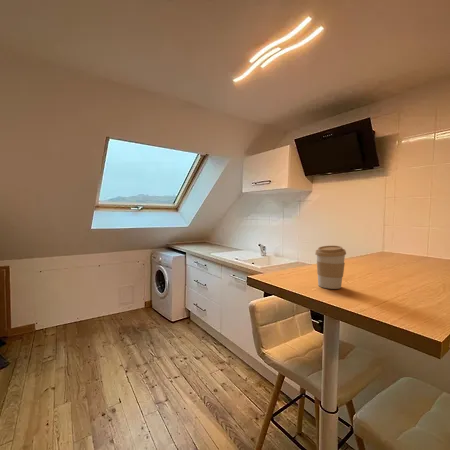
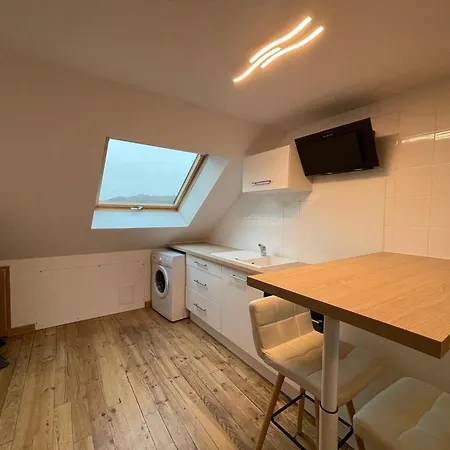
- coffee cup [314,245,347,290]
